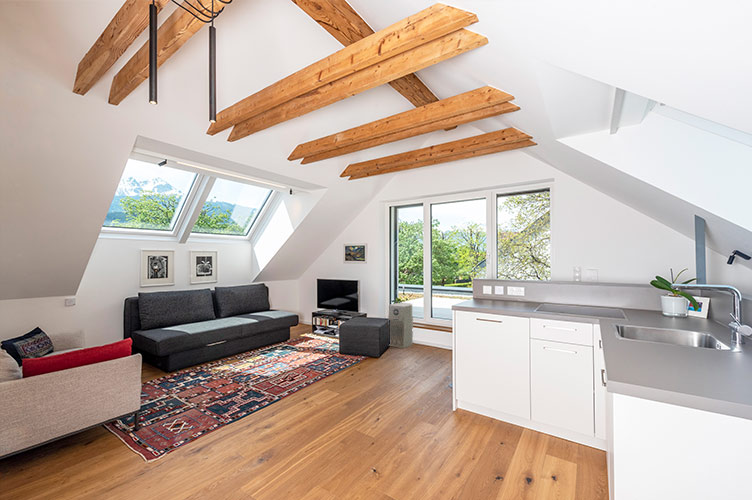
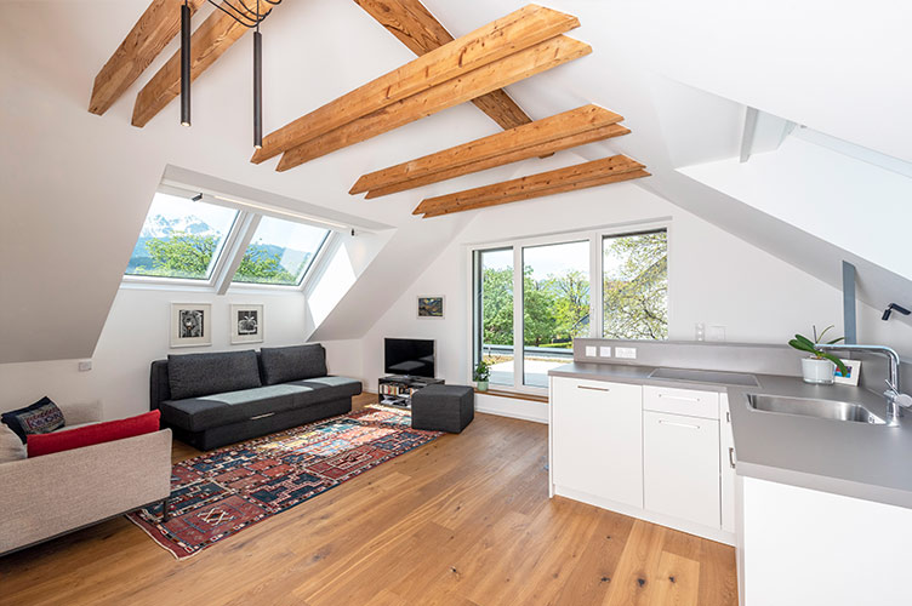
- air purifier [388,302,414,349]
